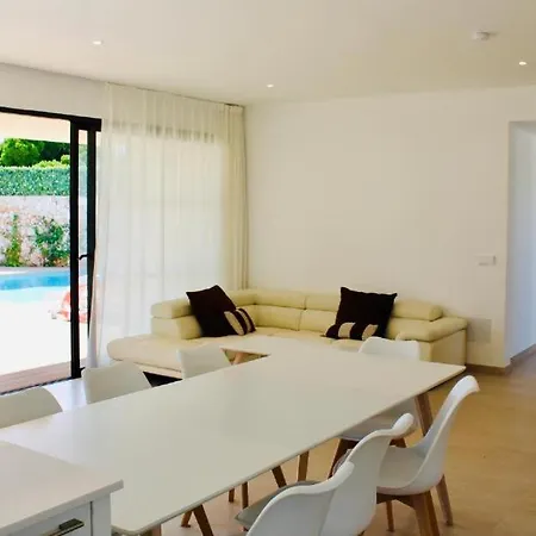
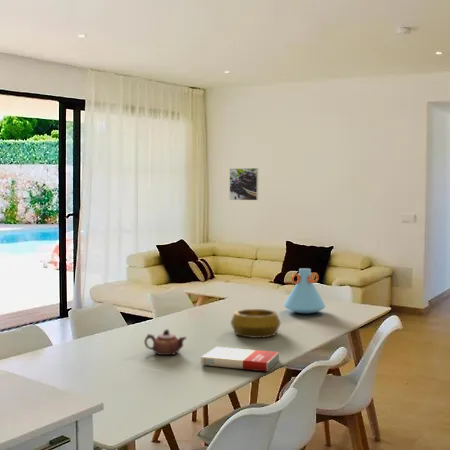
+ vase [283,267,327,314]
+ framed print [229,167,259,201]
+ book [200,346,280,373]
+ teapot [143,328,187,356]
+ decorative bowl [230,308,282,339]
